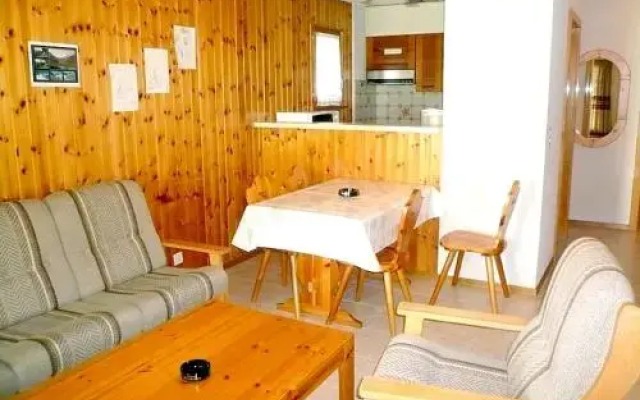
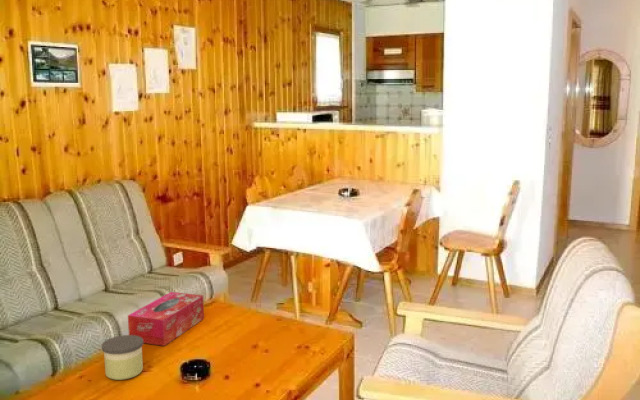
+ tissue box [127,291,205,347]
+ candle [101,334,144,381]
